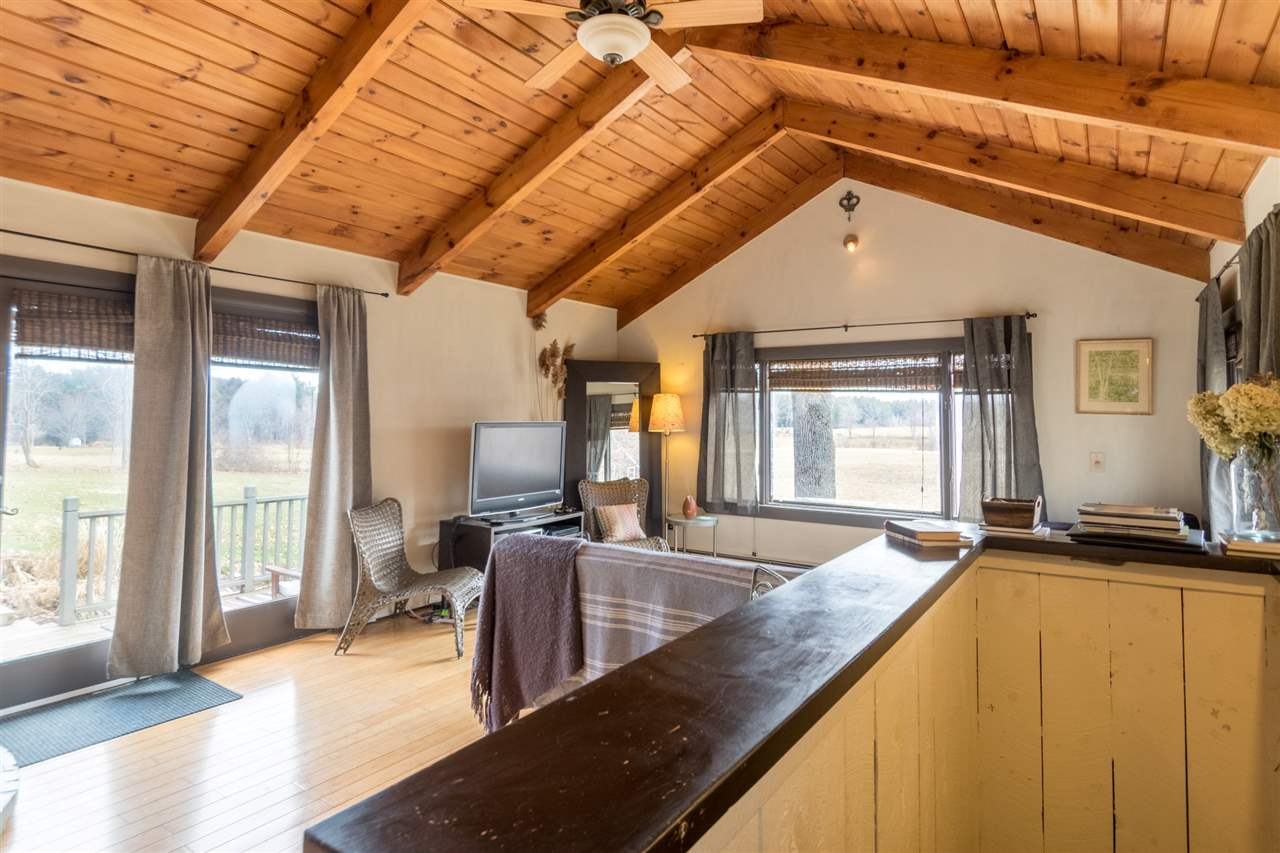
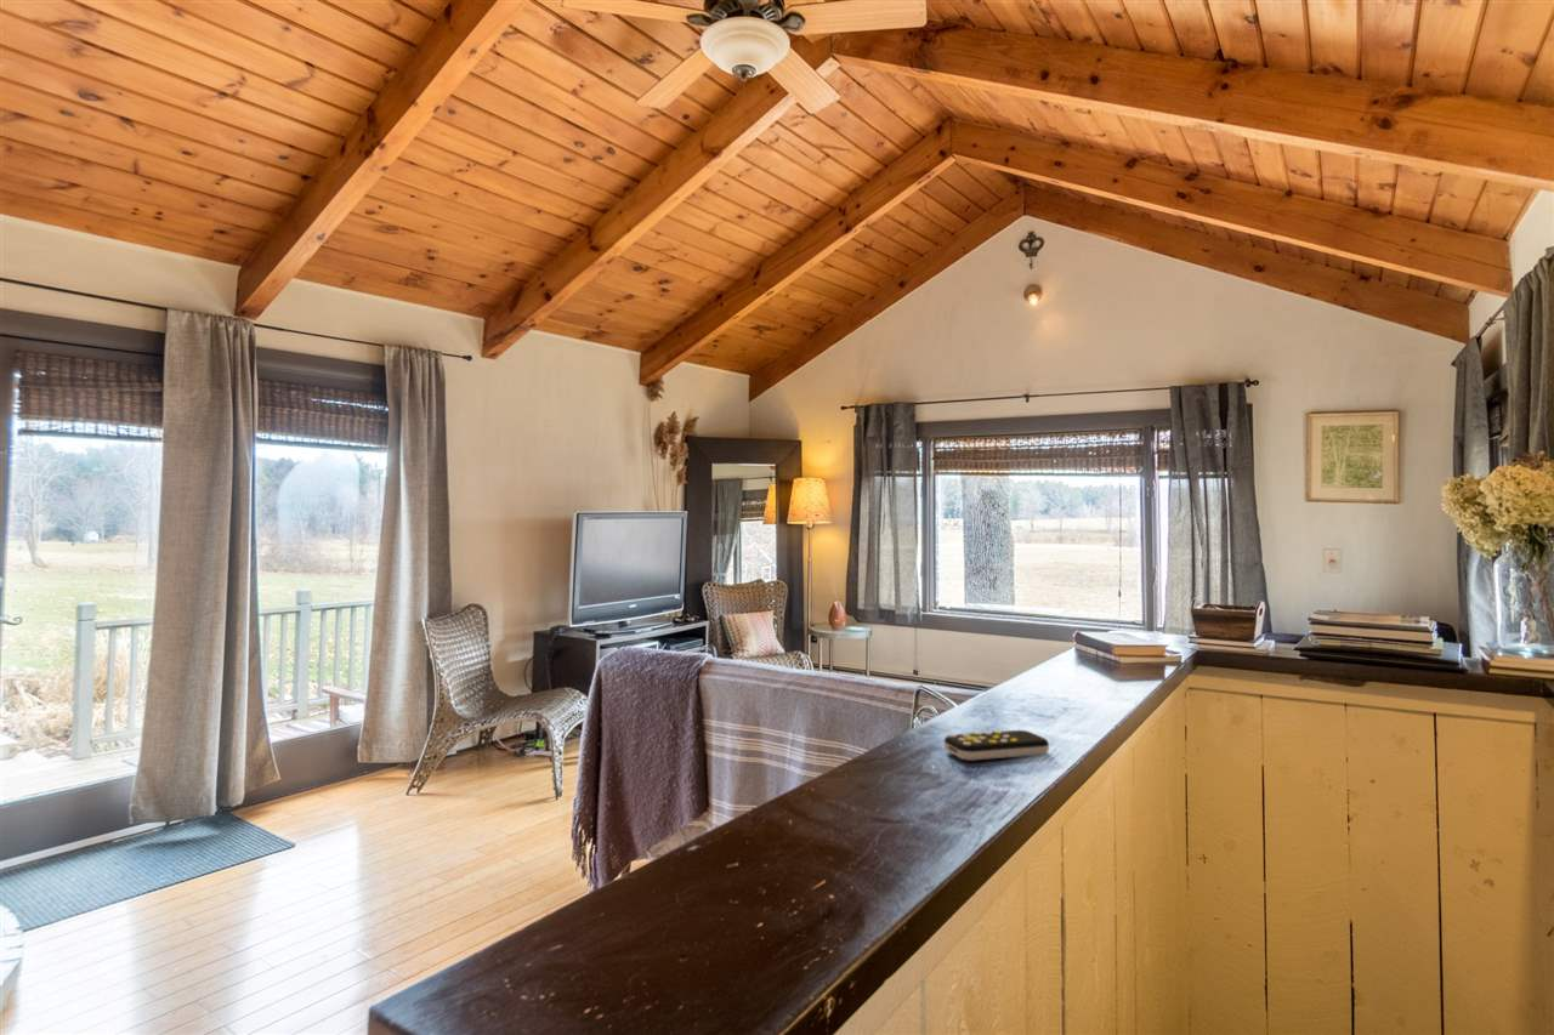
+ remote control [943,729,1050,762]
